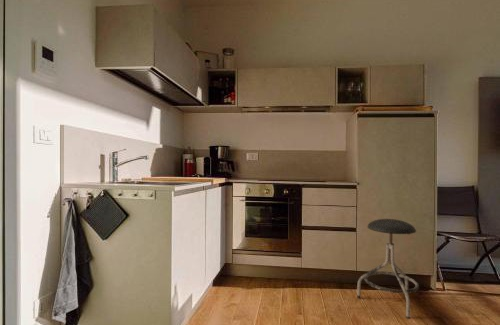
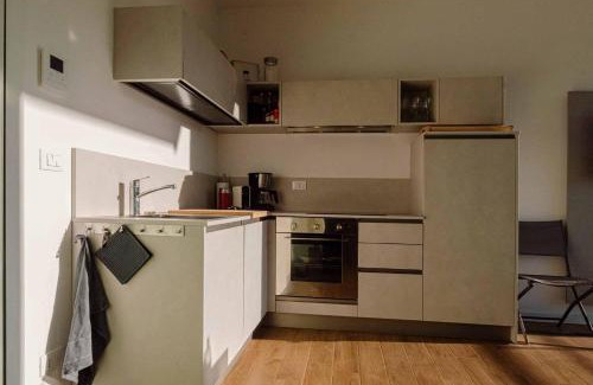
- stool [356,218,420,320]
